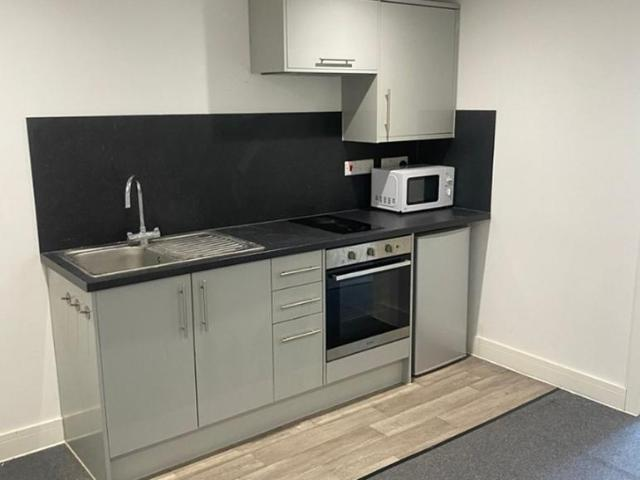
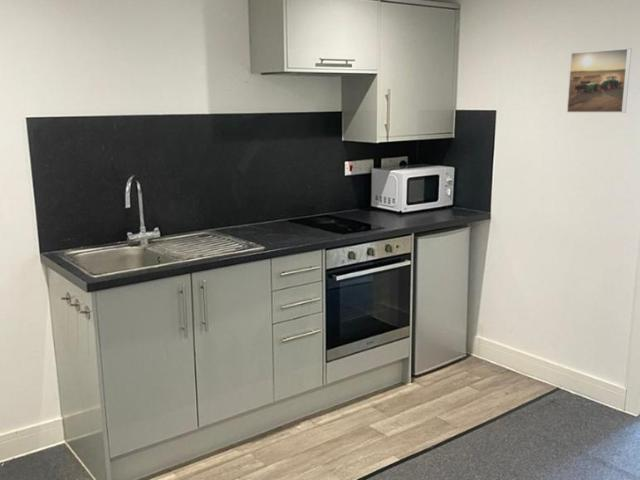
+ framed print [566,47,632,114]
